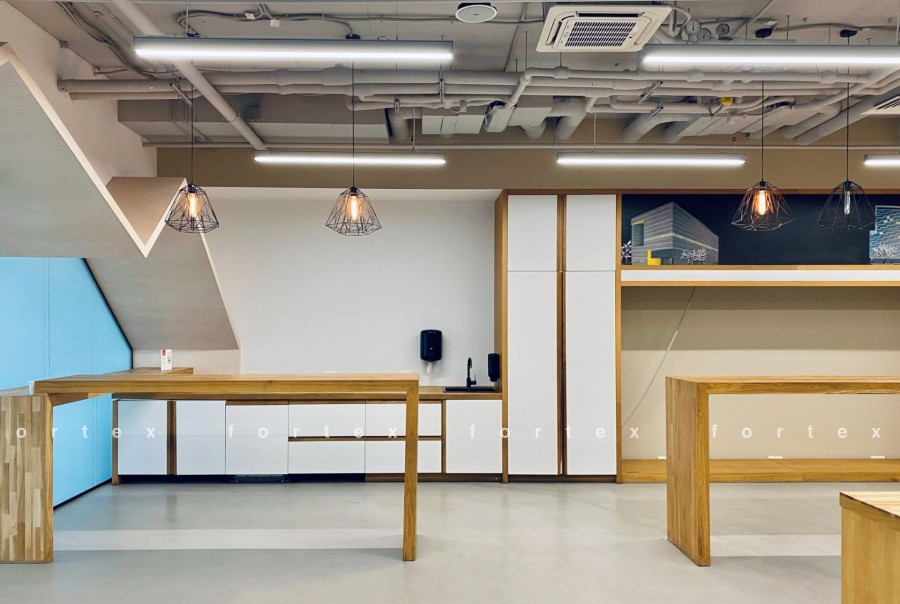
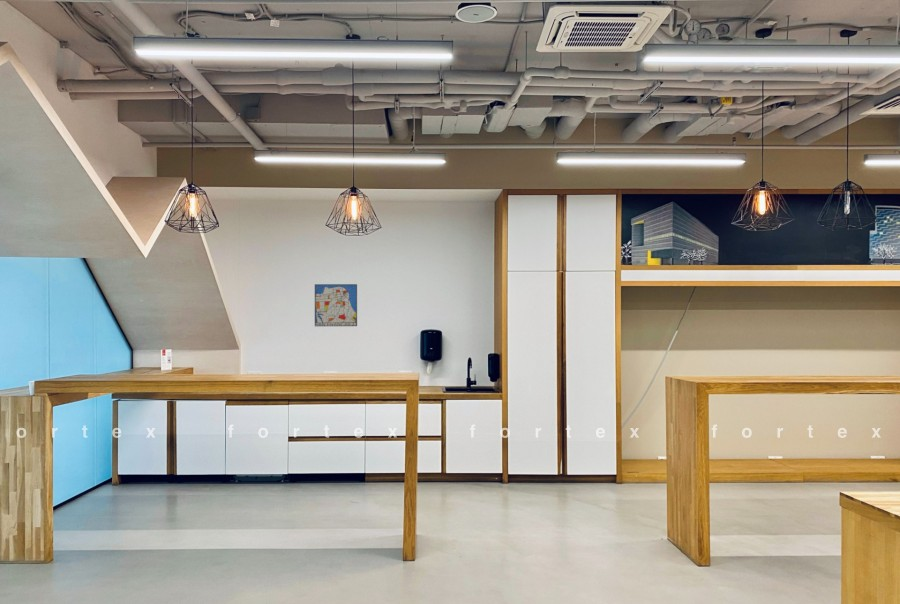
+ wall art [314,283,358,327]
